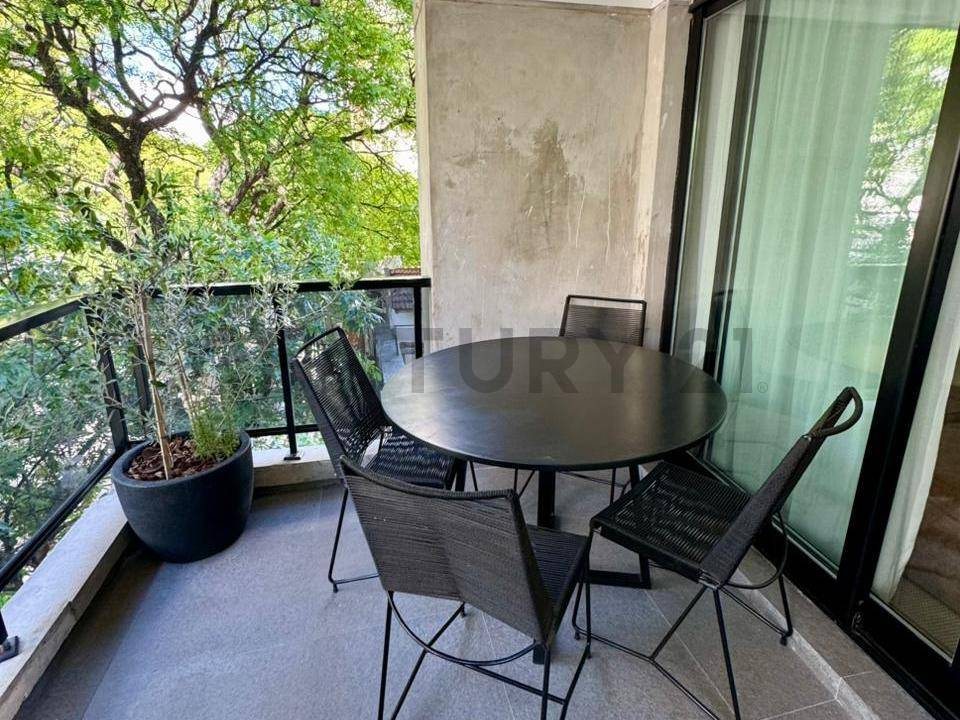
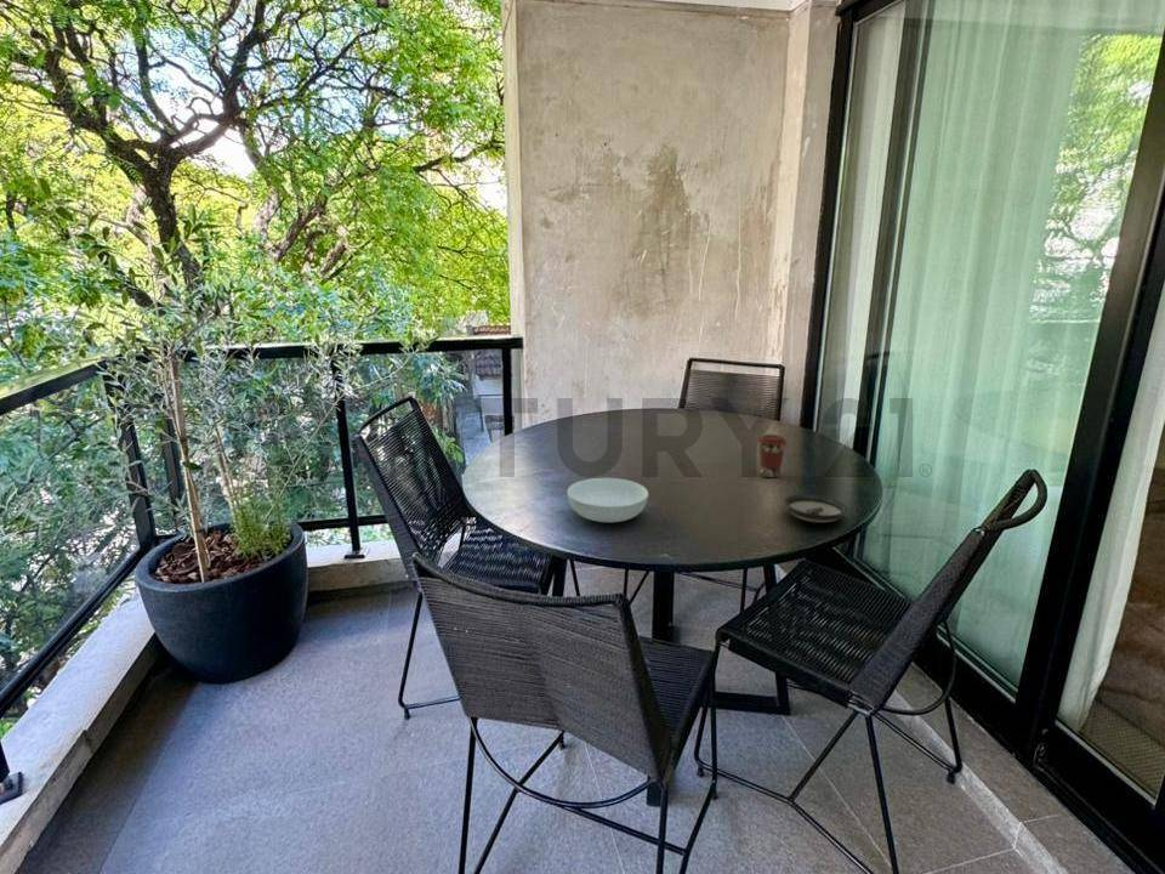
+ coffee cup [757,433,789,479]
+ serving bowl [566,477,649,523]
+ saucer [783,493,848,524]
